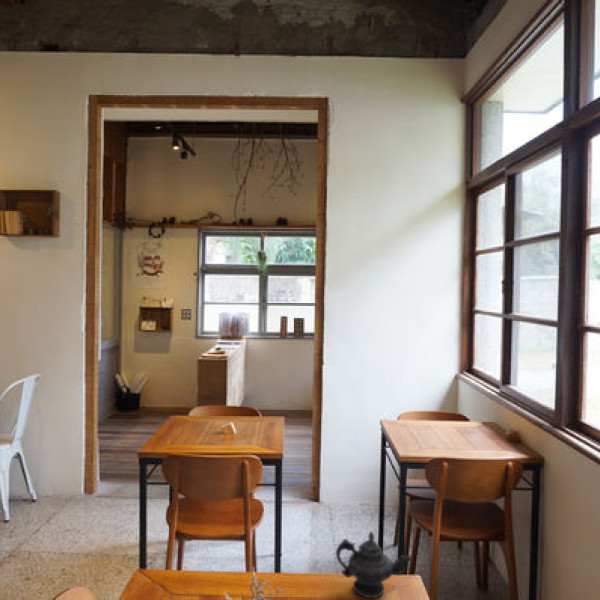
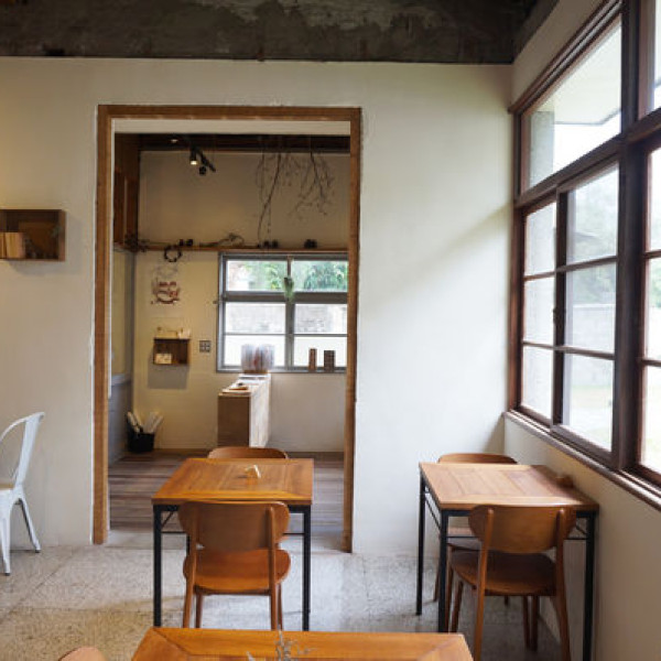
- teapot [335,530,412,599]
